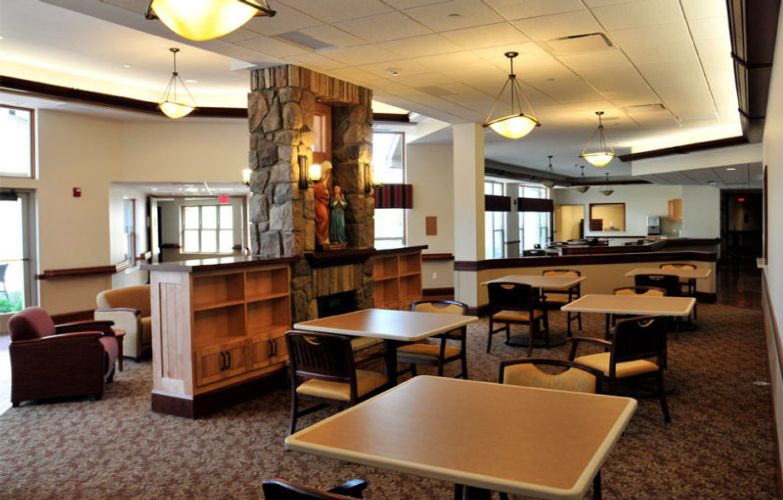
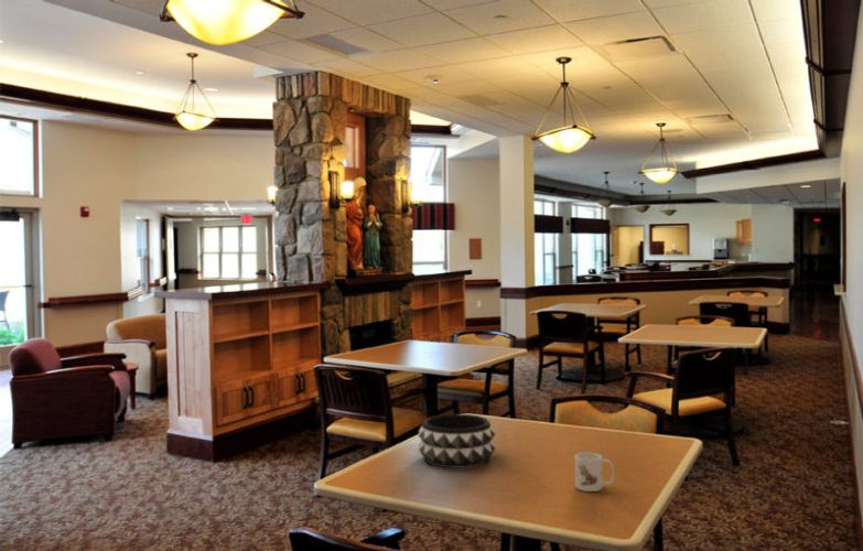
+ decorative bowl [417,413,497,468]
+ mug [574,452,615,493]
